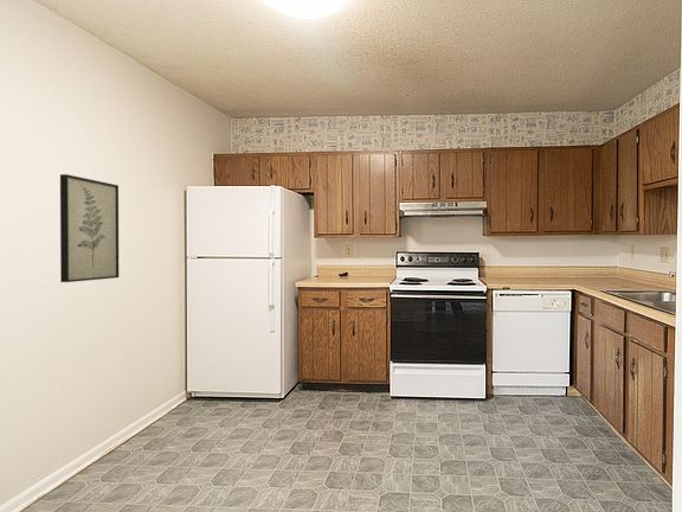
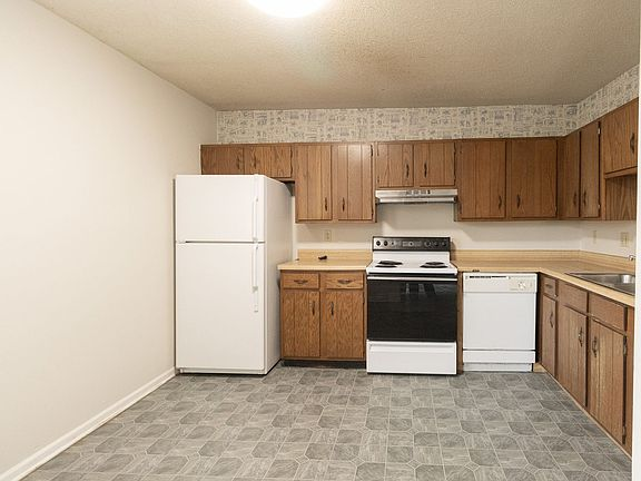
- wall art [59,173,120,283]
